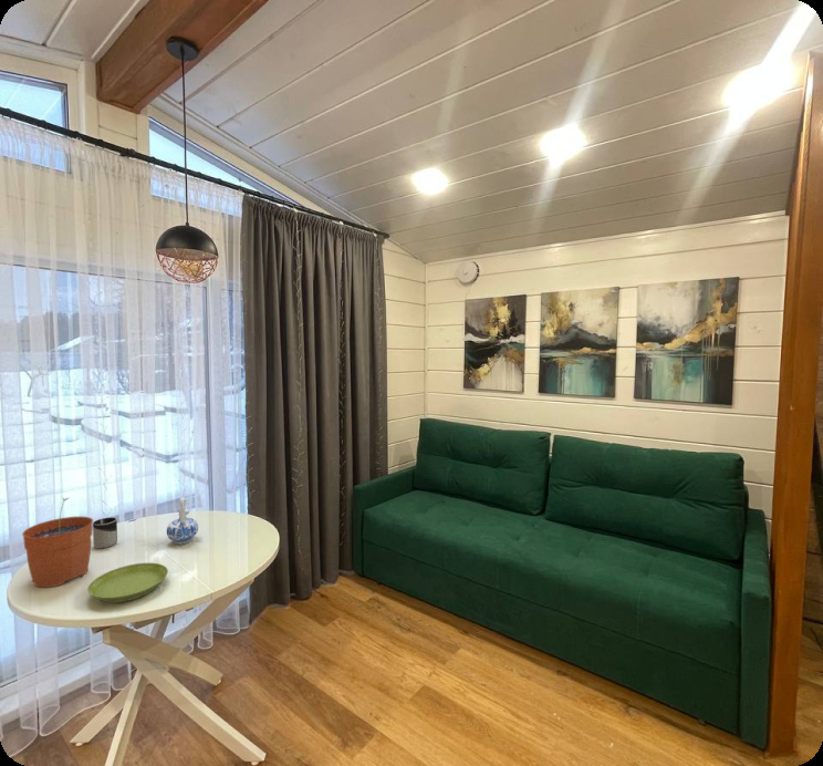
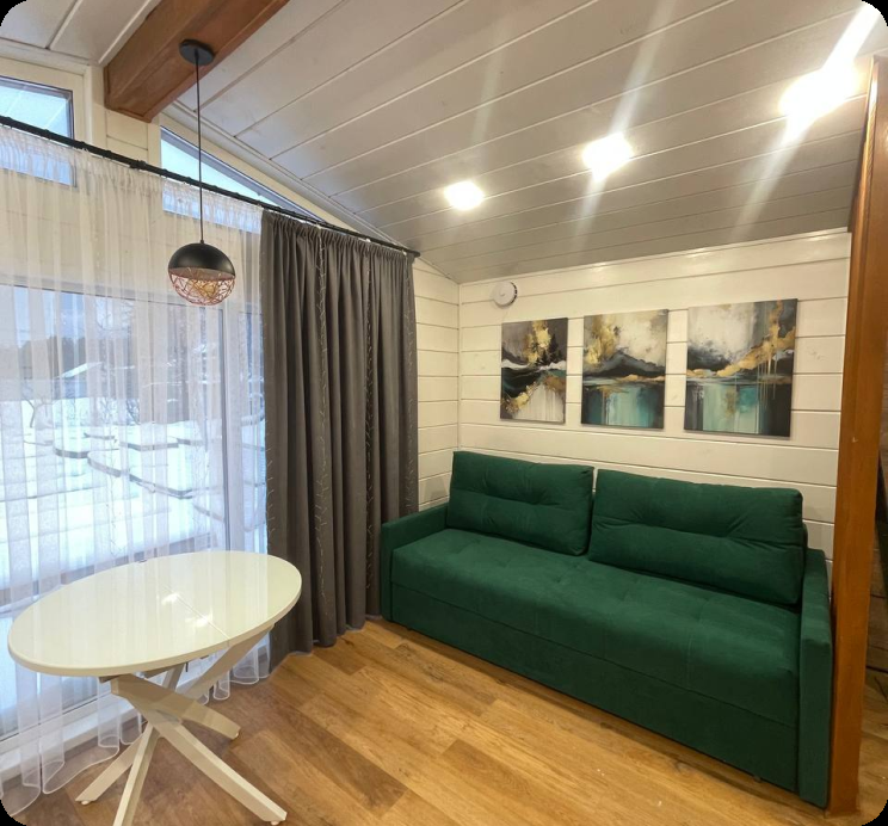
- saucer [86,561,169,603]
- plant pot [21,496,94,589]
- cup [92,517,118,550]
- ceramic pitcher [166,496,199,545]
